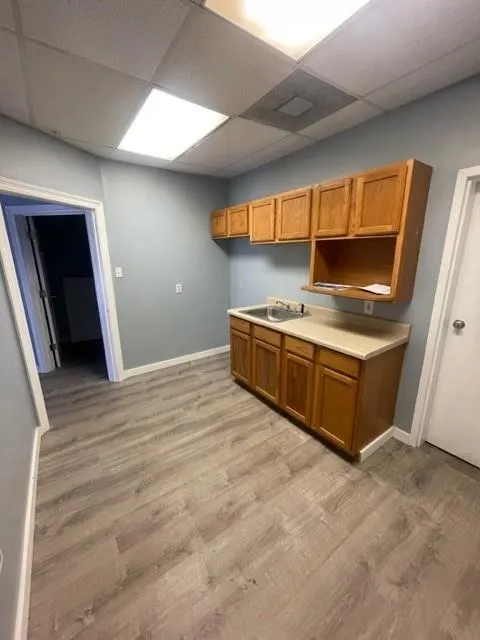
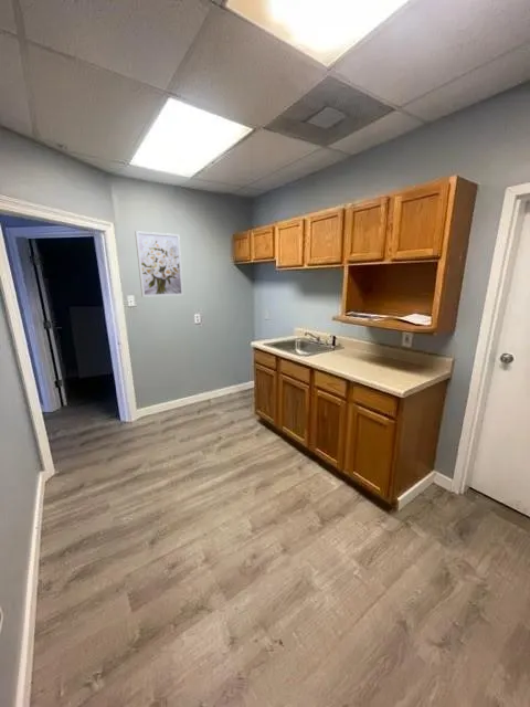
+ wall art [134,230,184,298]
